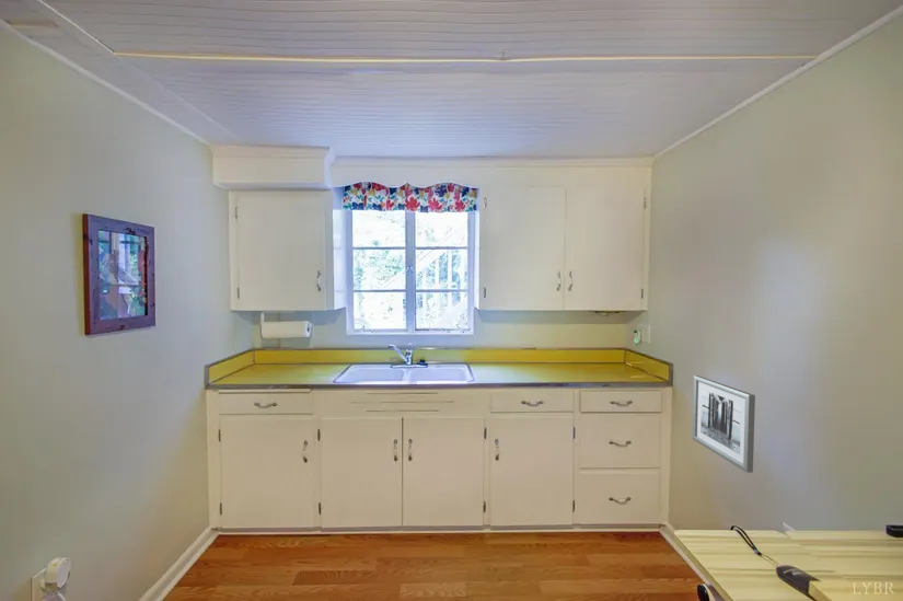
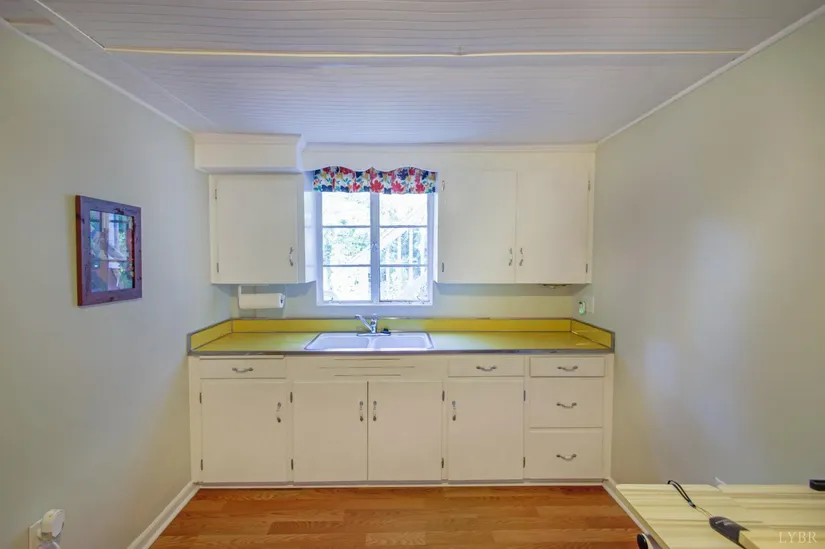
- wall art [691,374,756,474]
